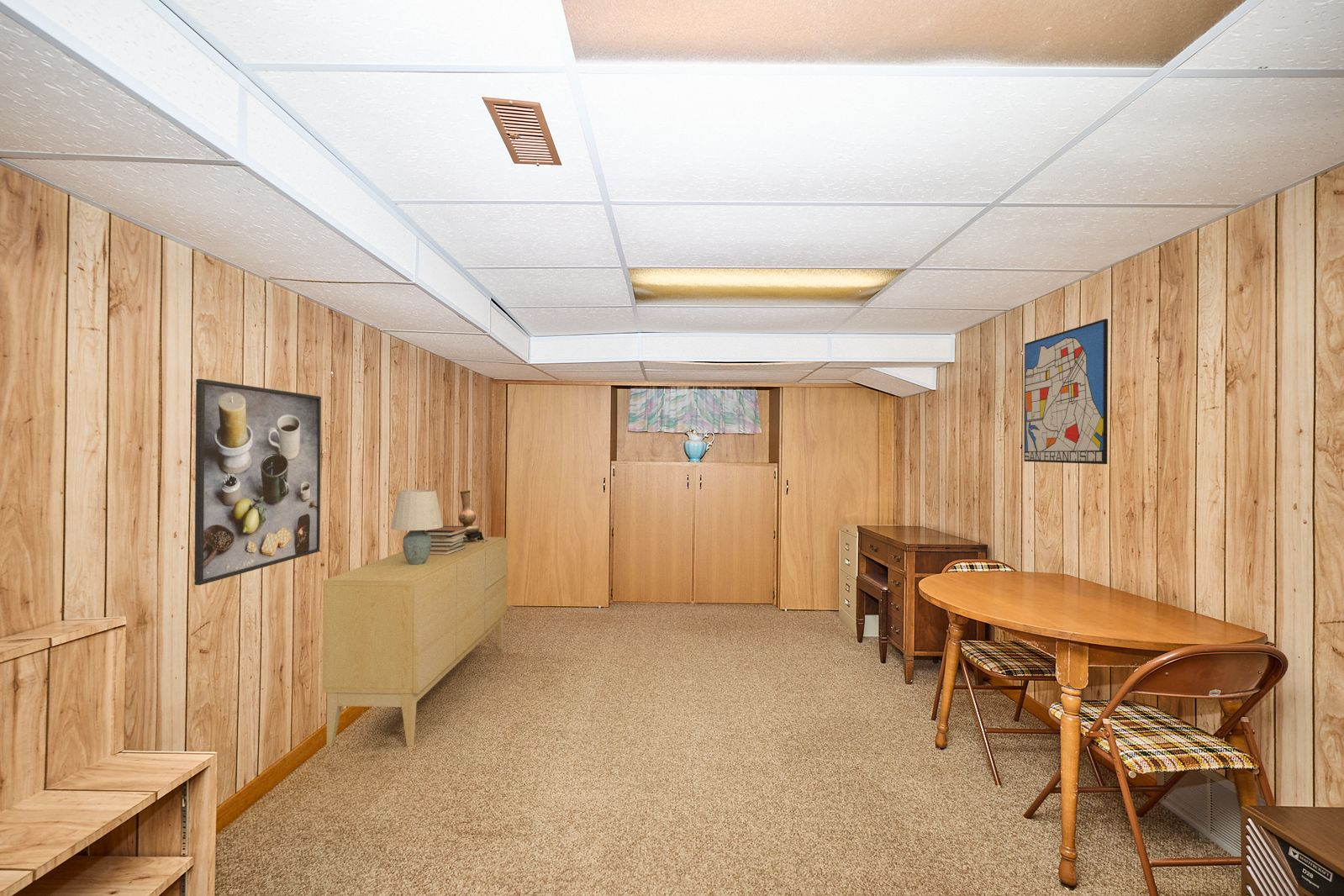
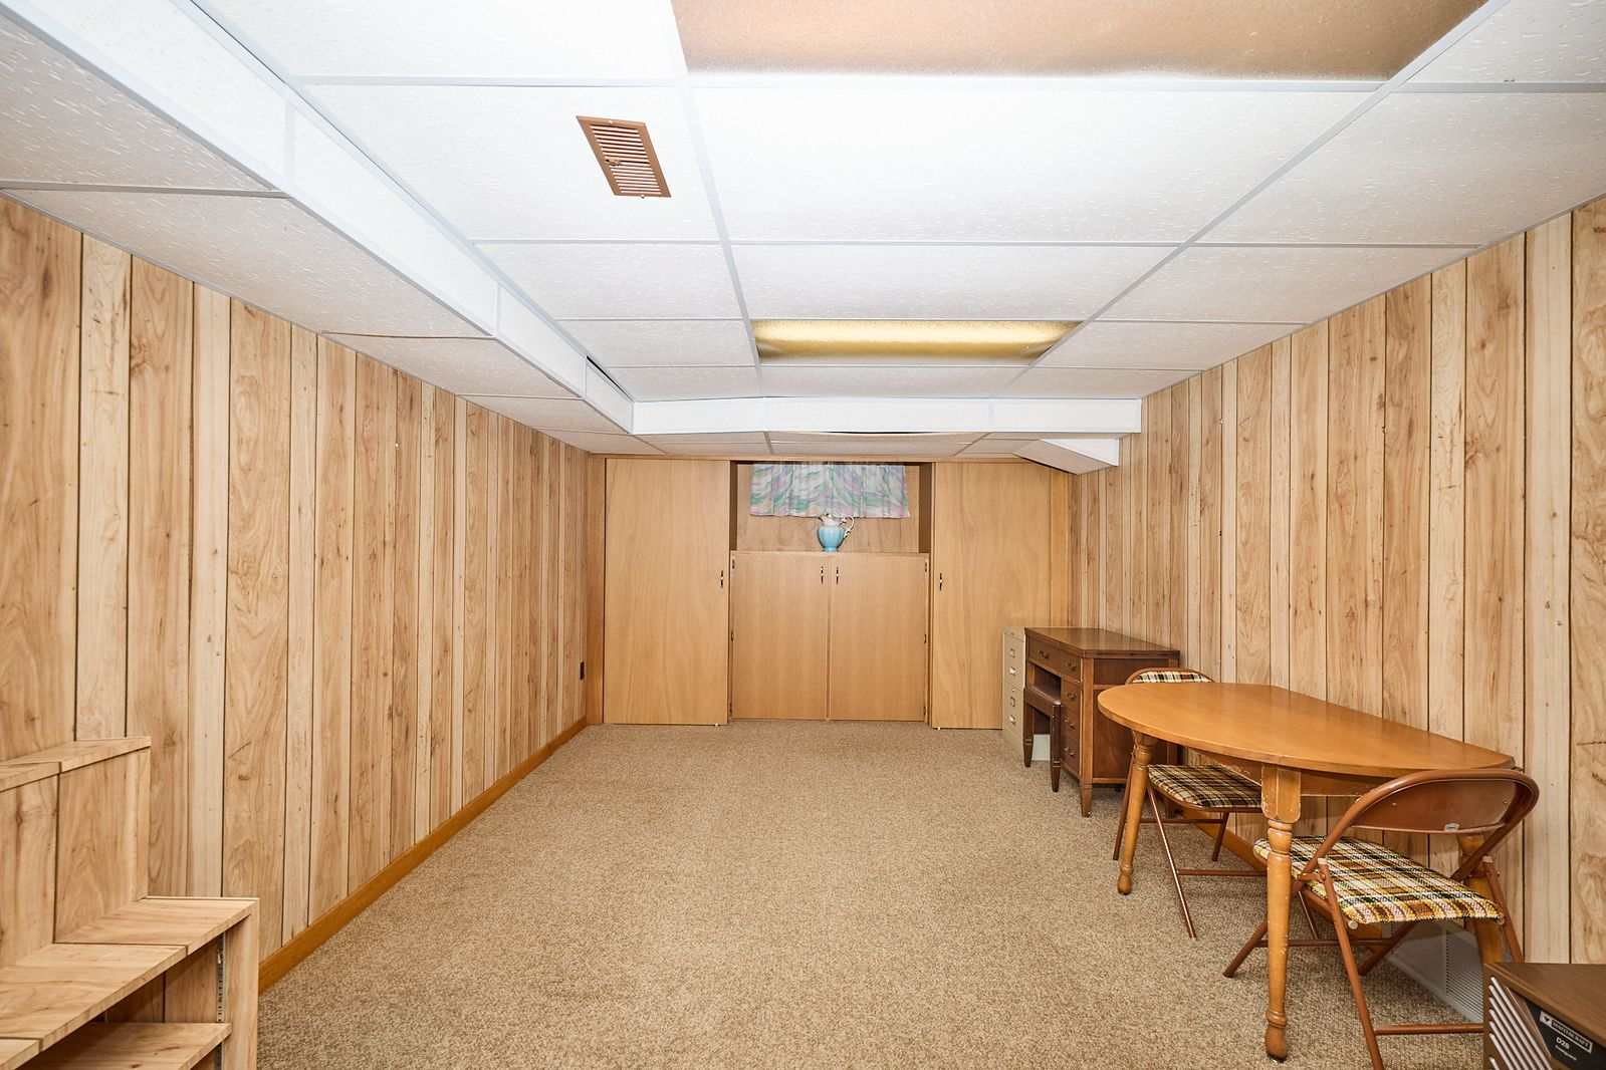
- sideboard [321,536,508,747]
- book stack [425,525,468,555]
- wall art [1024,318,1109,465]
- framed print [193,378,322,586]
- table lamp [390,489,444,565]
- vase [458,489,488,542]
